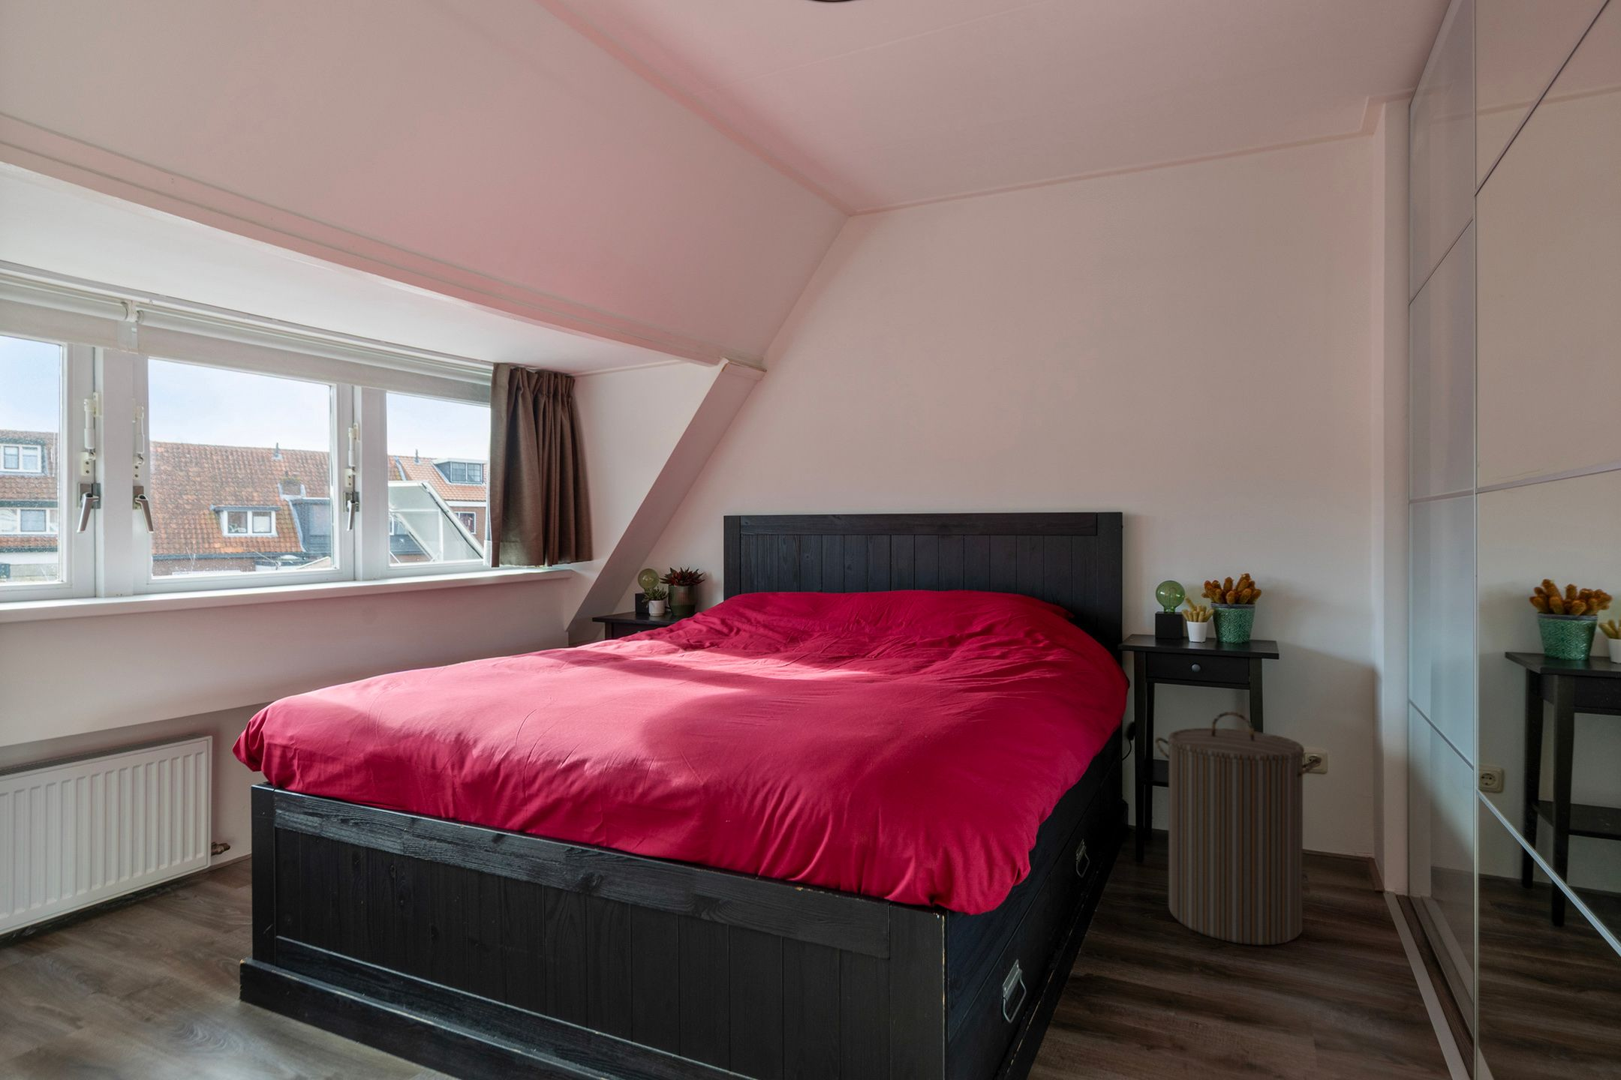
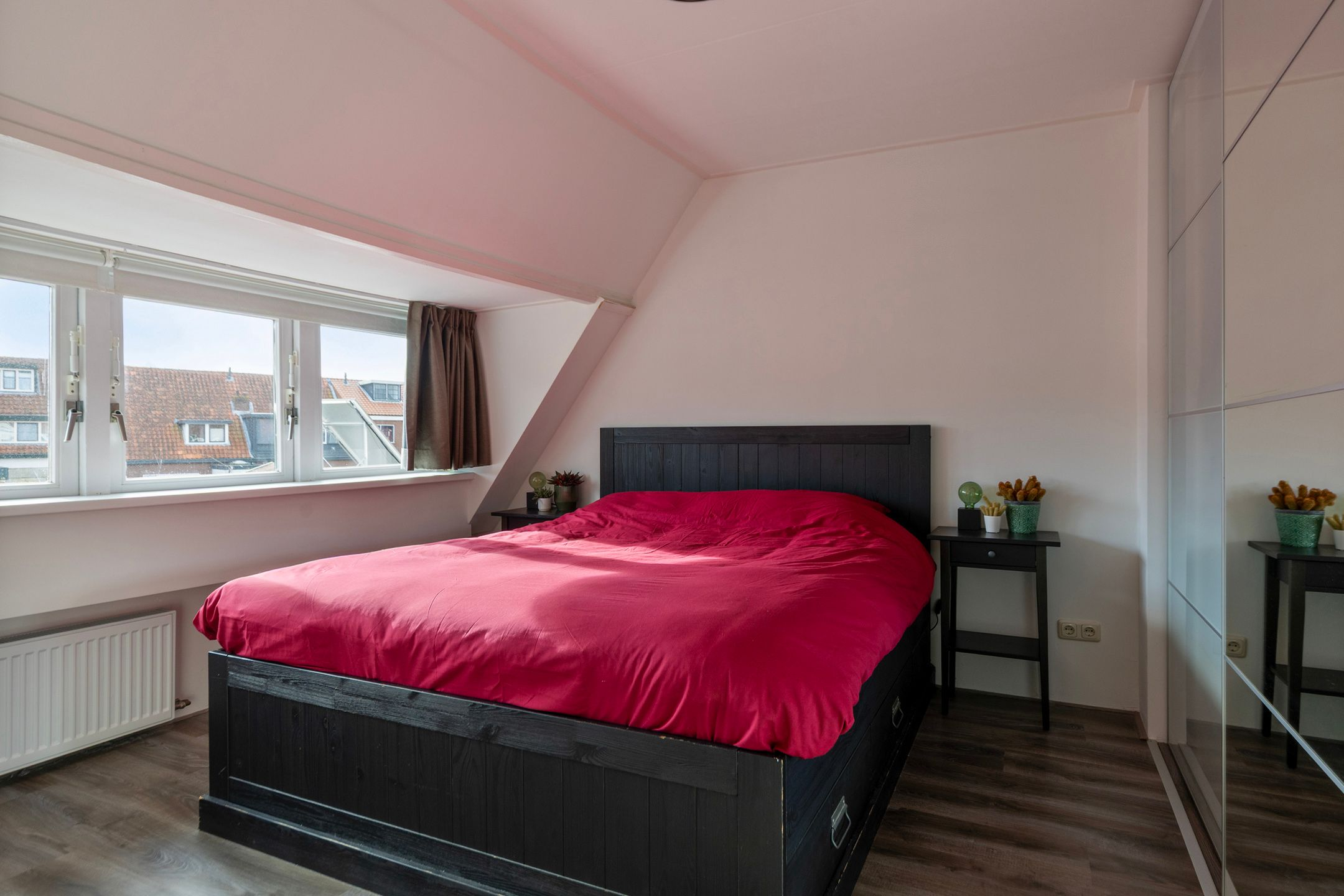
- laundry hamper [1154,711,1323,946]
